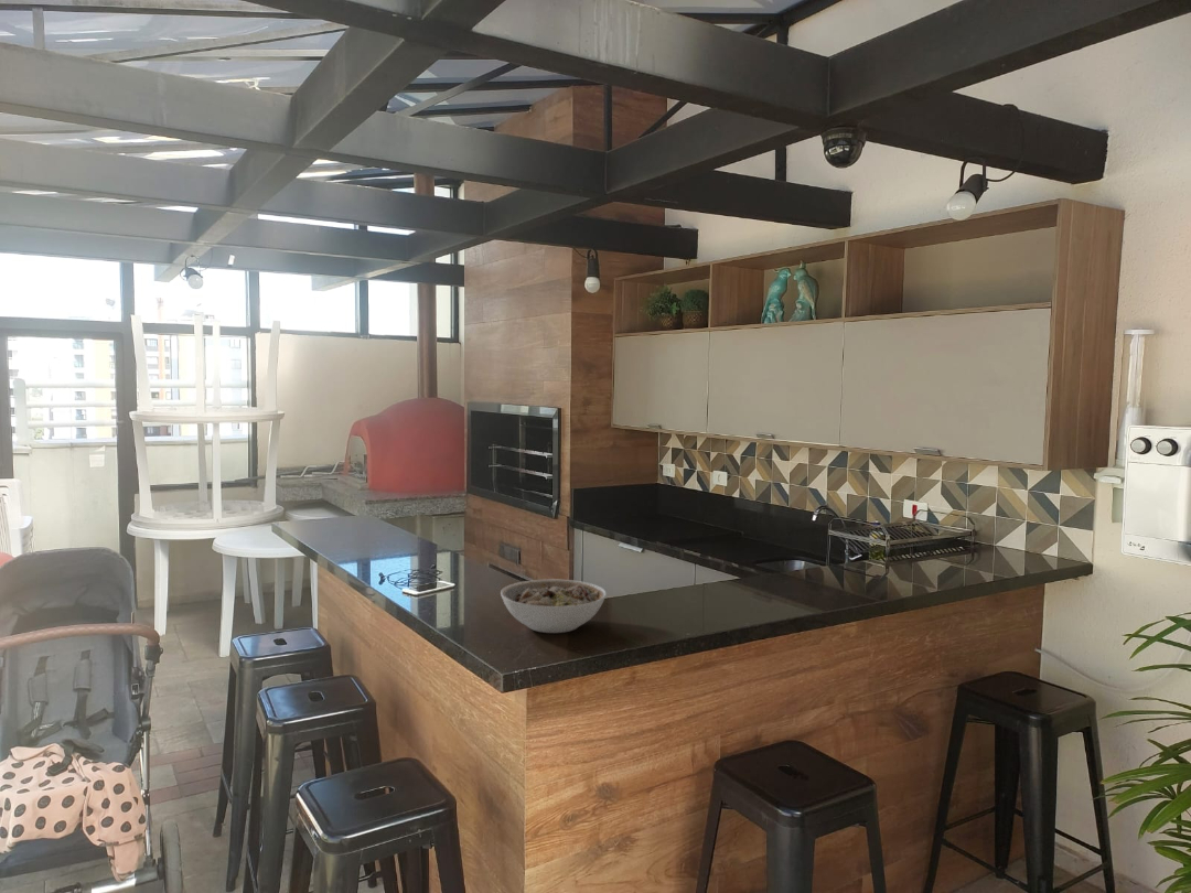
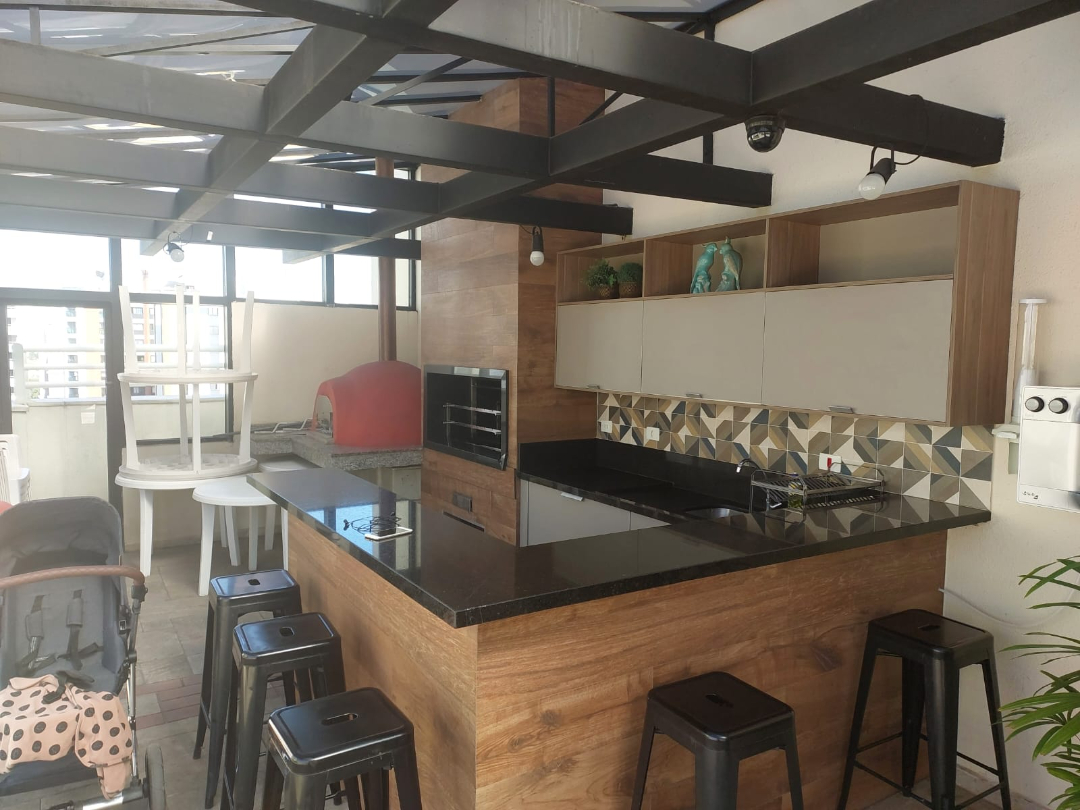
- bowl [500,579,608,634]
